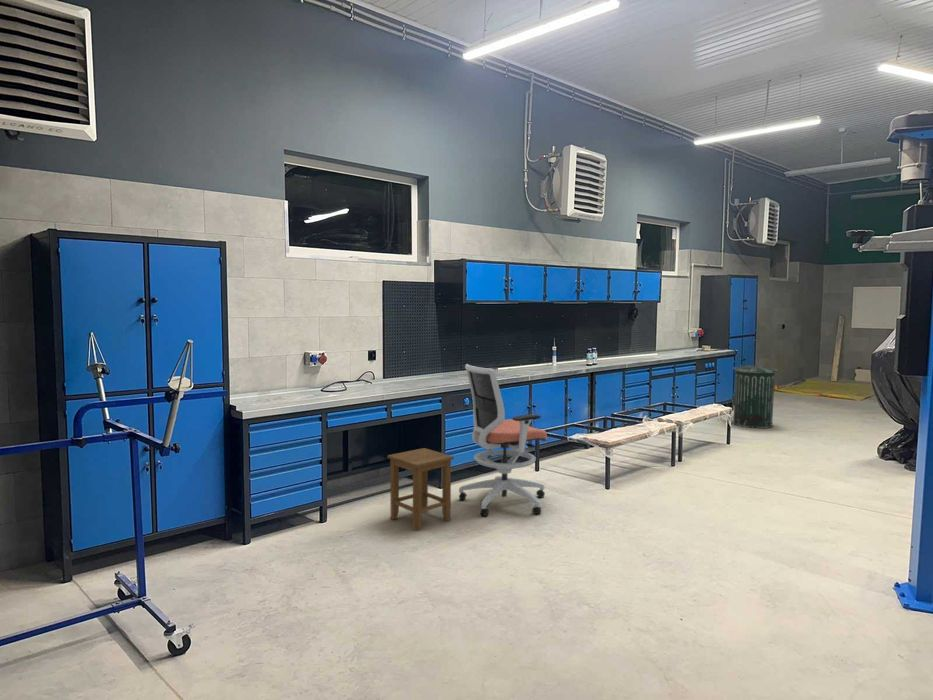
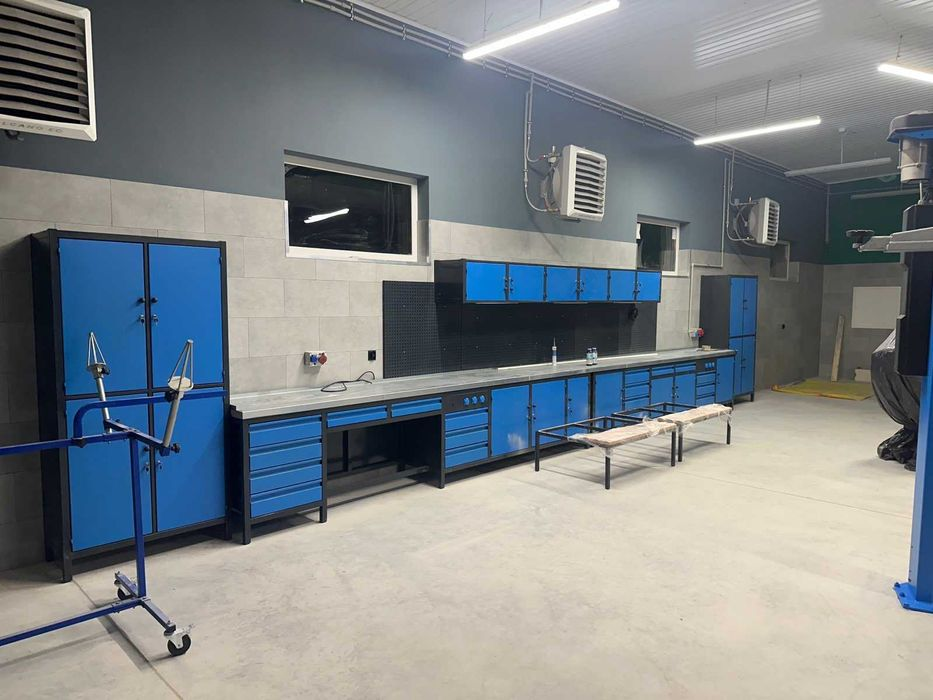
- trash can [731,364,778,429]
- office chair [458,363,548,517]
- stool [386,447,455,532]
